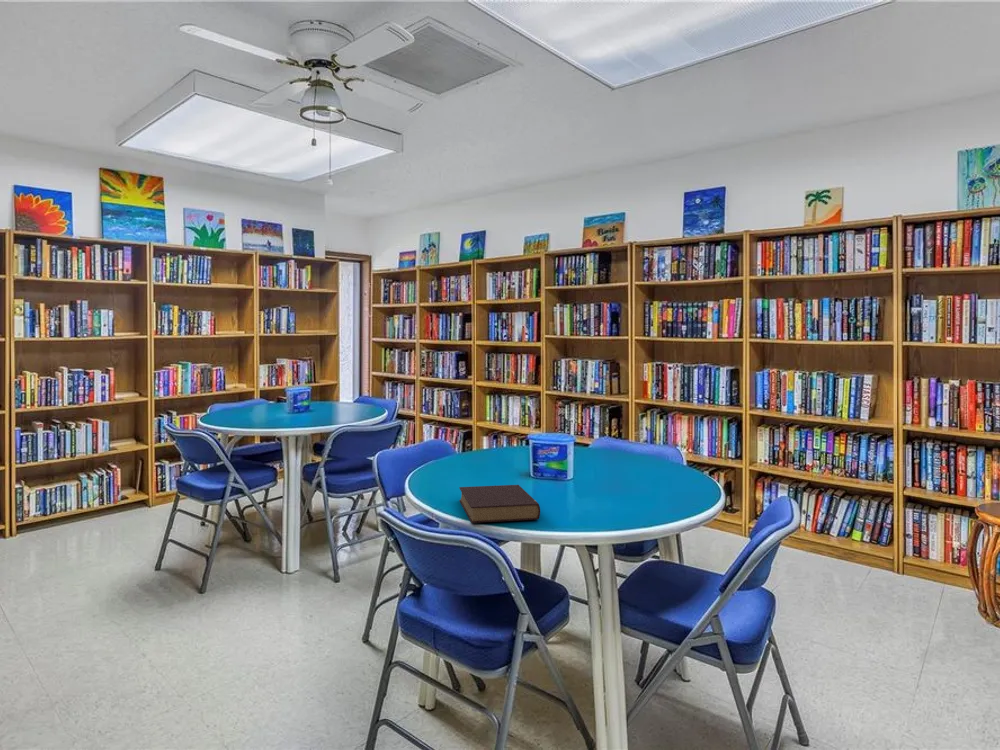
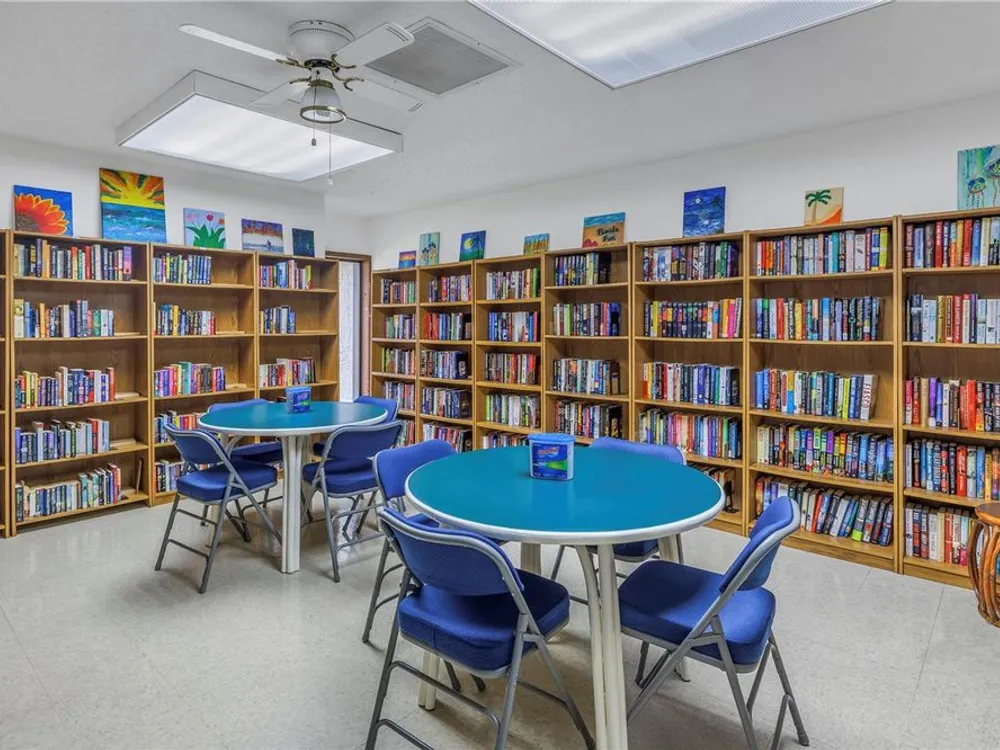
- book [458,484,541,524]
